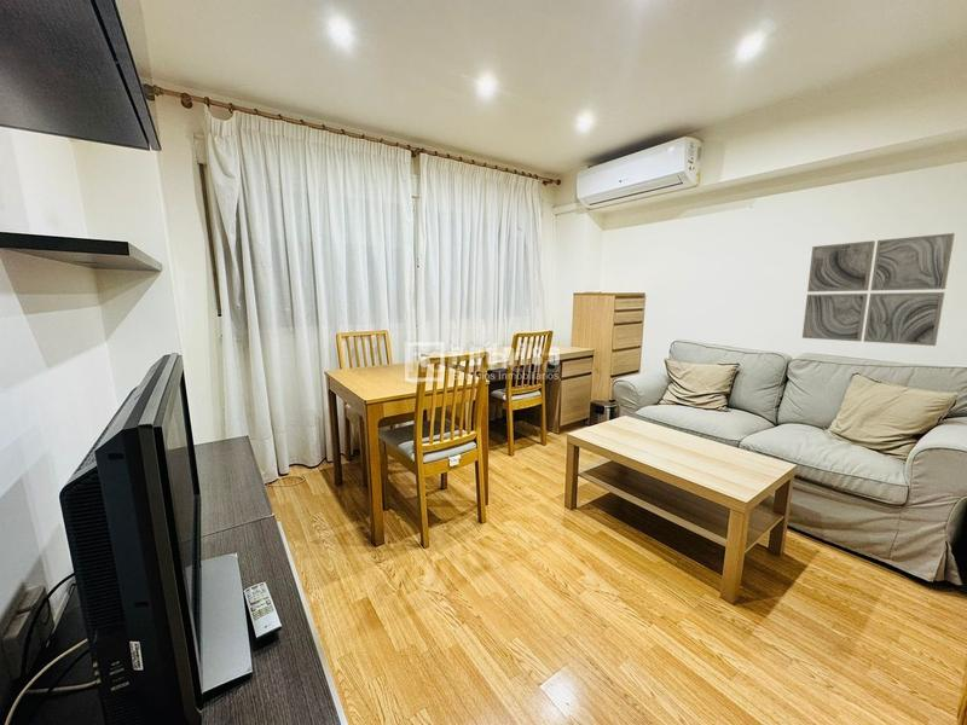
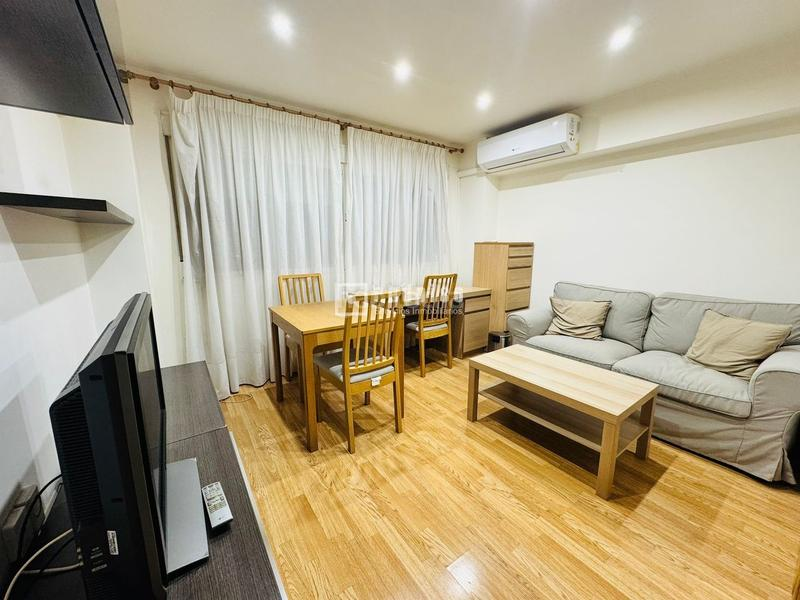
- wall art [801,232,956,347]
